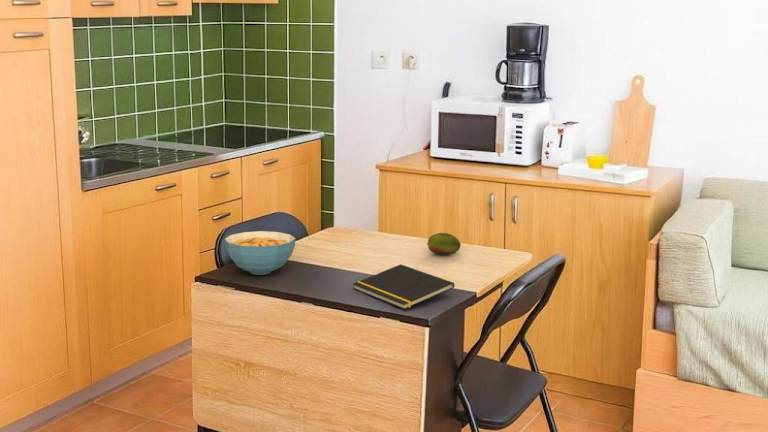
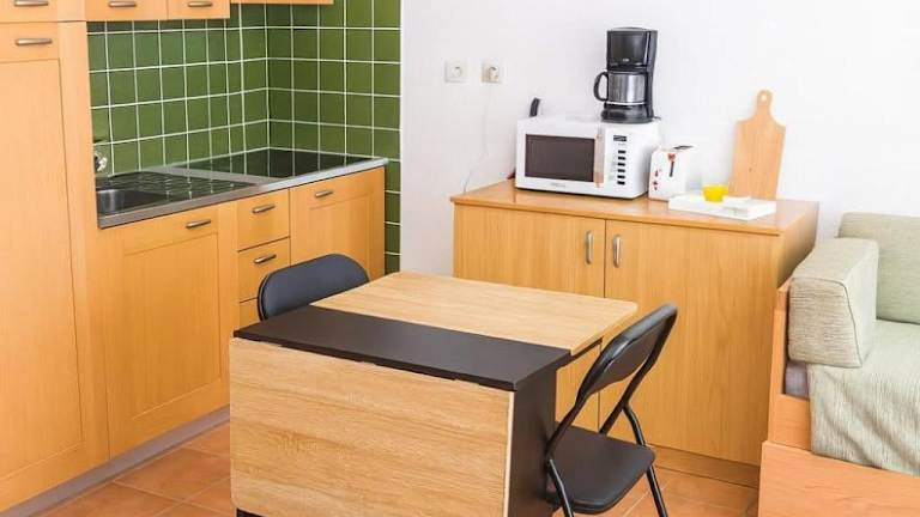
- notepad [352,263,456,310]
- cereal bowl [223,230,297,276]
- fruit [426,232,462,256]
